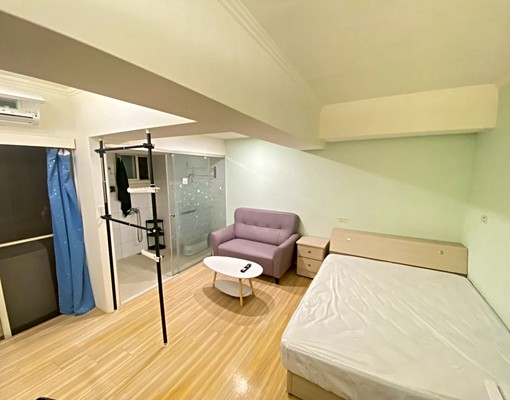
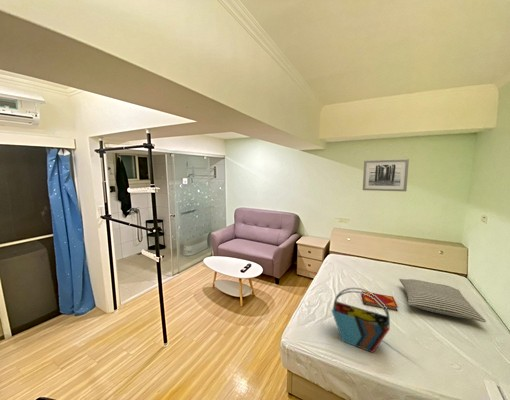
+ tote bag [331,287,391,354]
+ hardback book [361,290,399,312]
+ wall art [362,158,410,192]
+ pillow [398,278,487,323]
